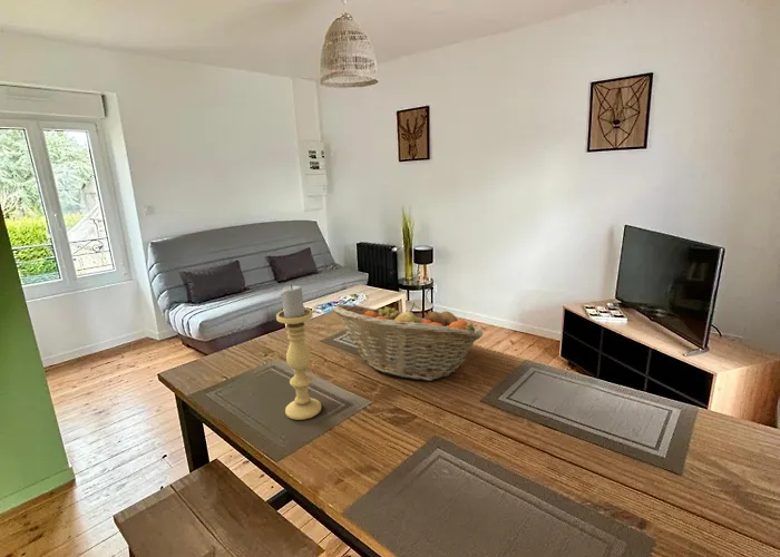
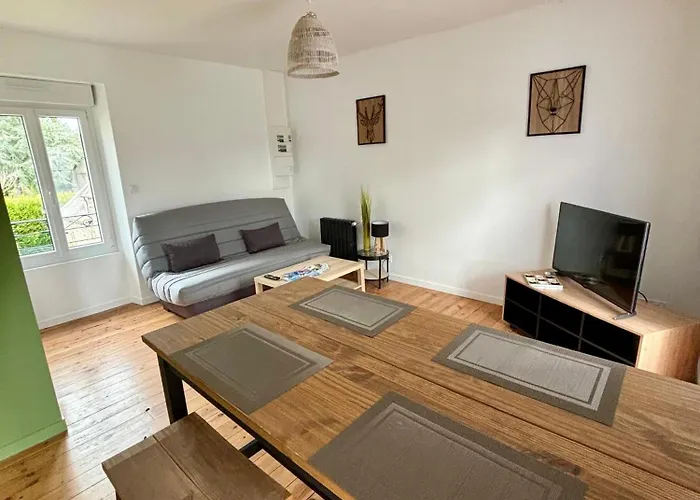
- fruit basket [331,301,484,382]
- candle holder [275,283,322,421]
